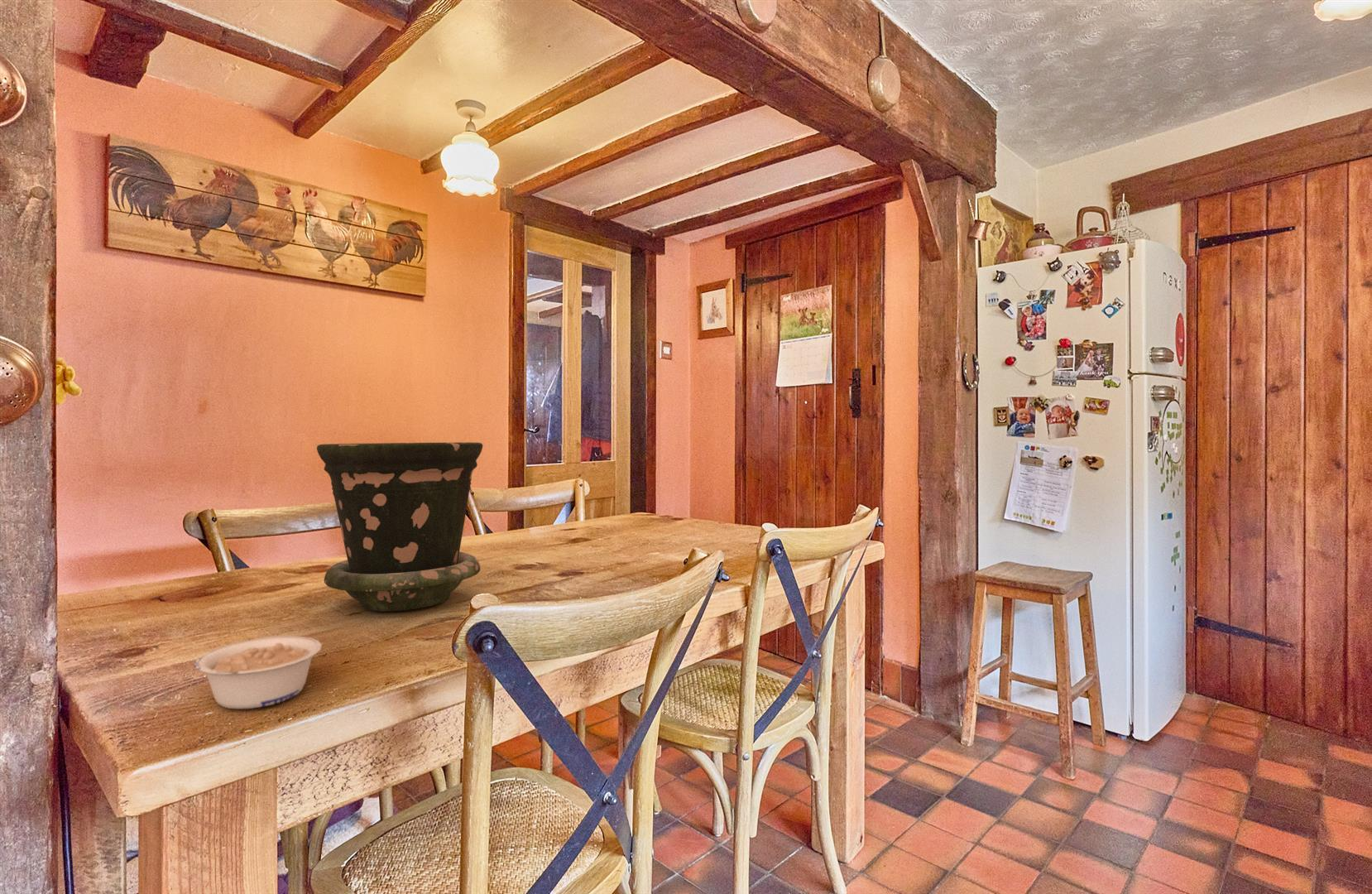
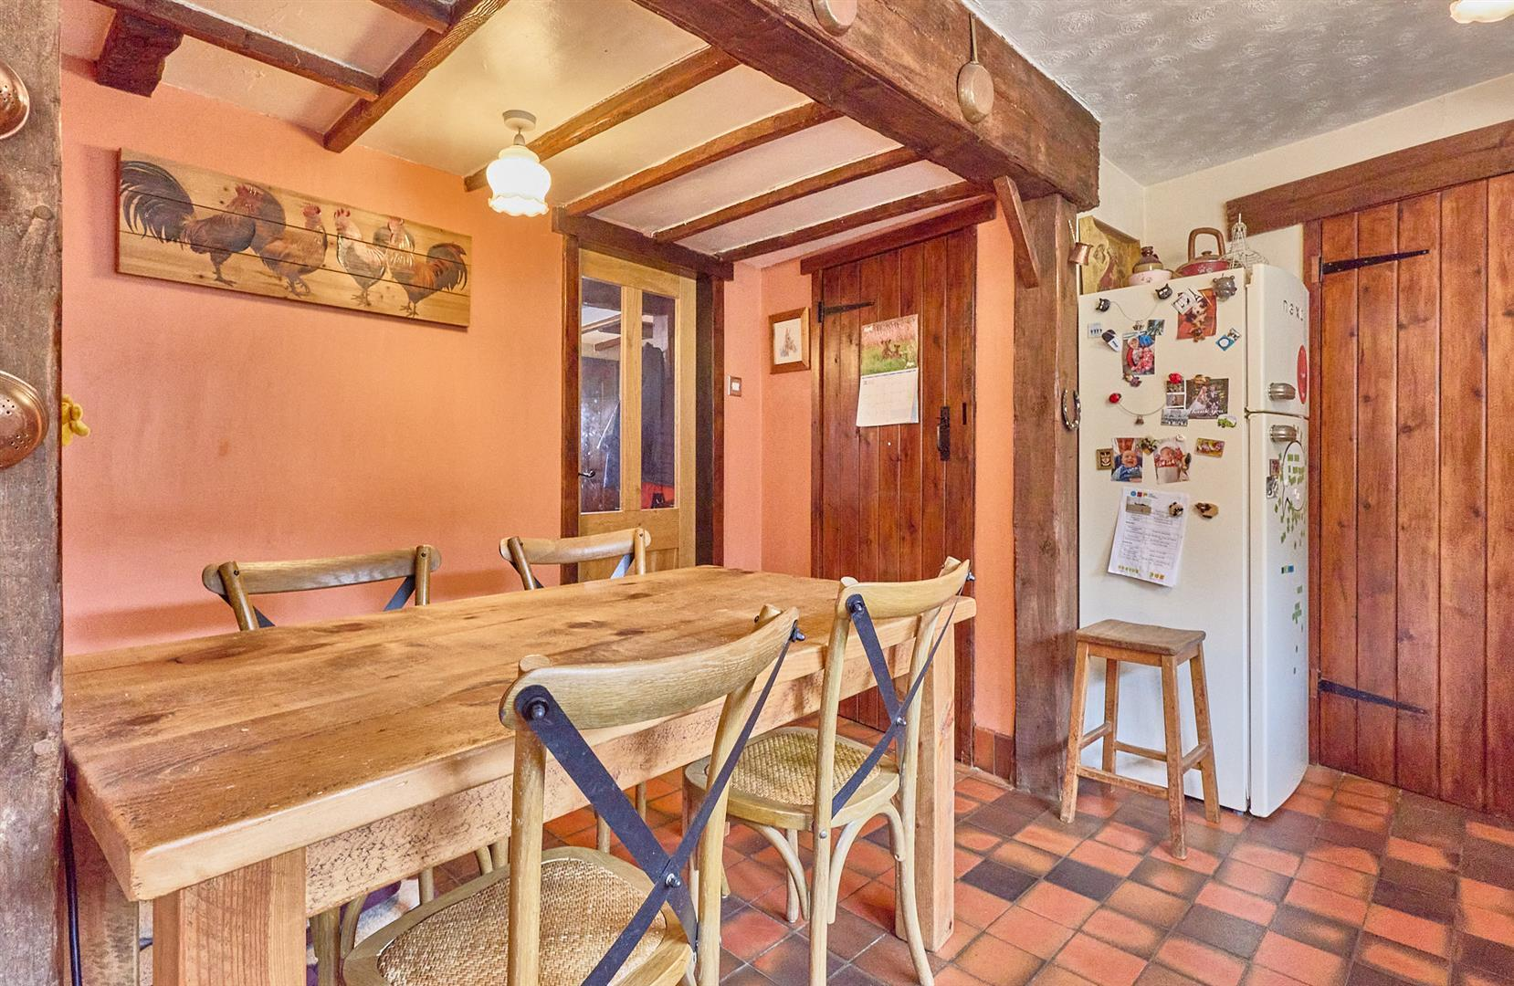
- legume [194,635,323,709]
- flower pot [316,441,483,613]
